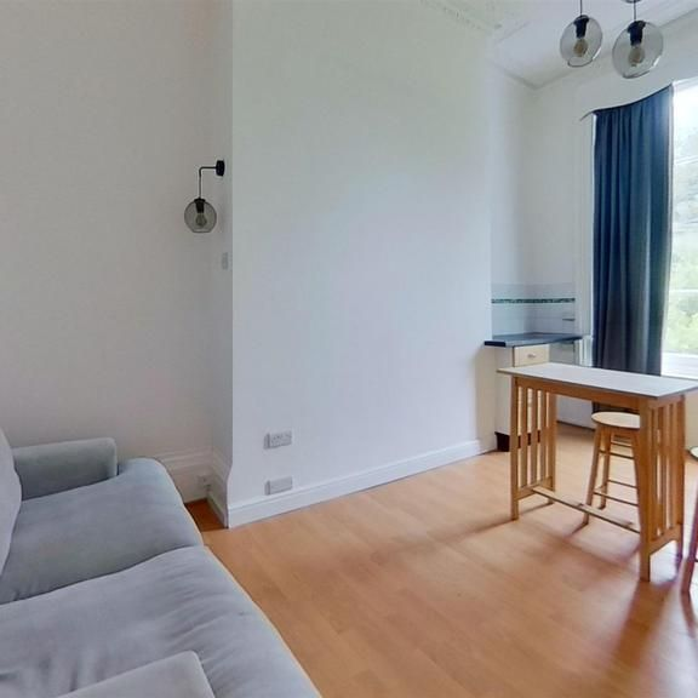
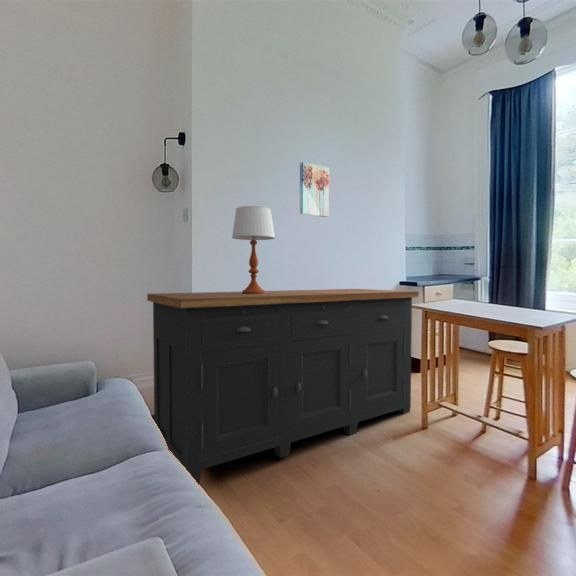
+ table lamp [231,205,276,294]
+ sideboard [146,288,419,485]
+ wall art [299,161,330,218]
